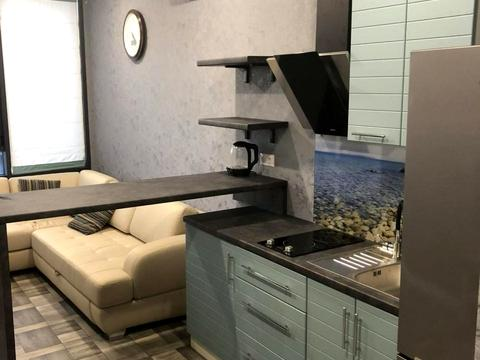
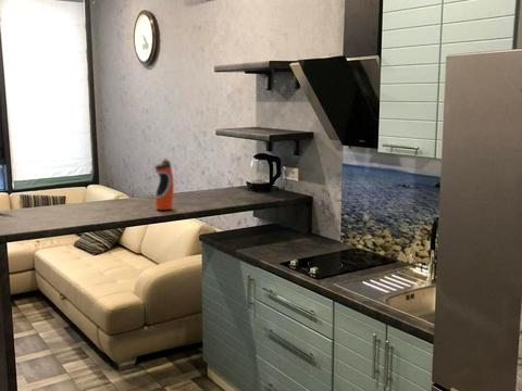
+ water bottle [153,157,175,211]
